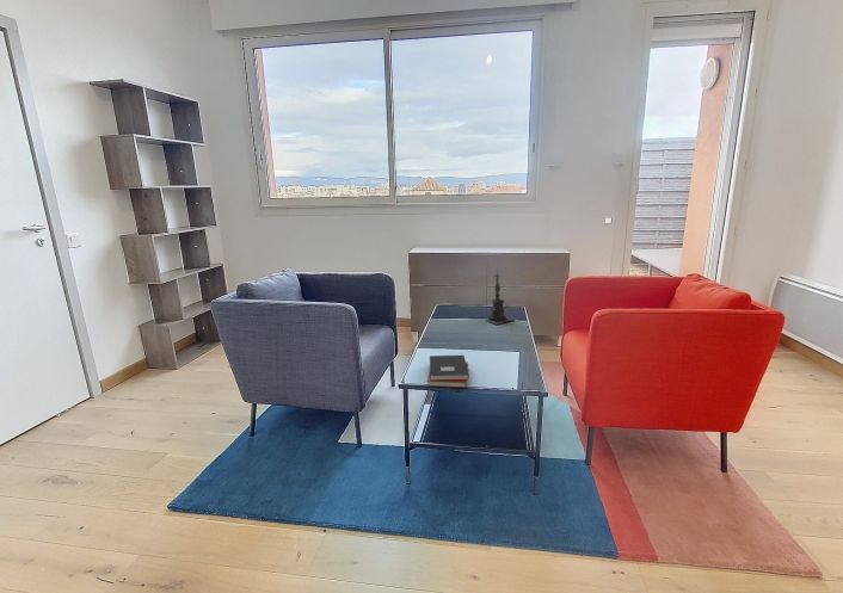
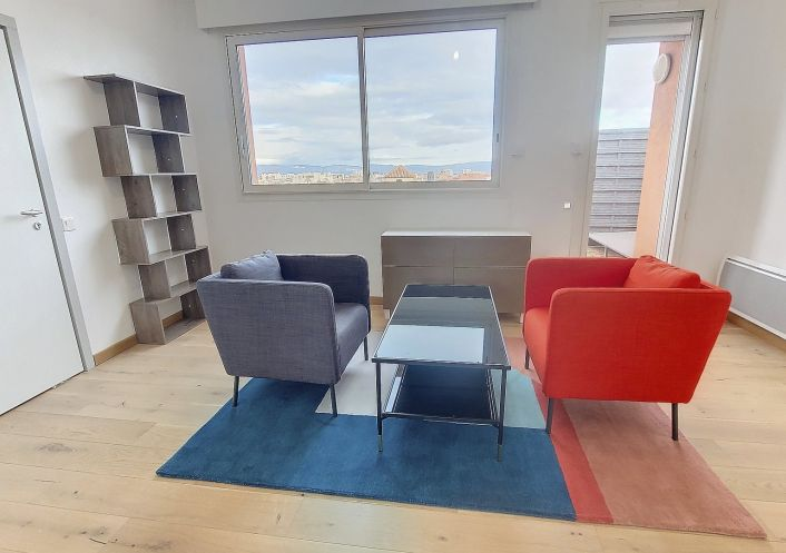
- hardback book [426,354,470,389]
- candle holder [485,270,517,326]
